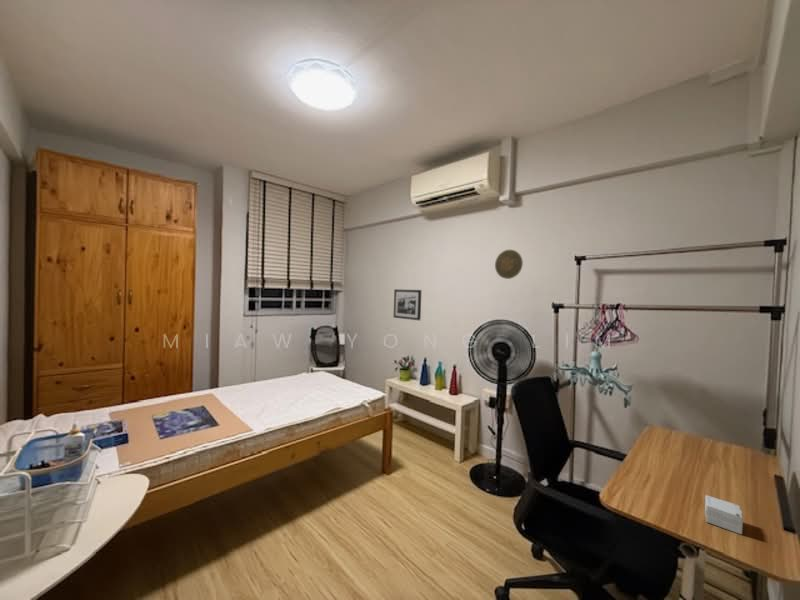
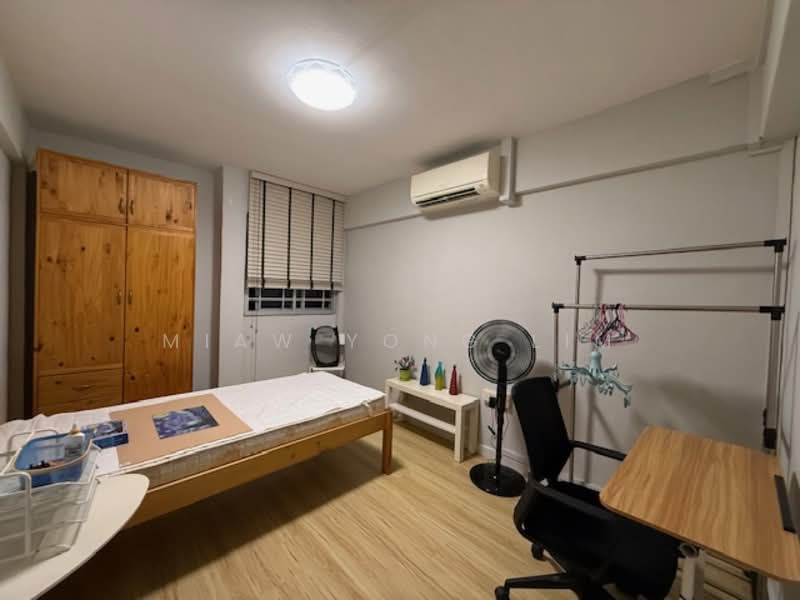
- picture frame [393,288,422,321]
- small box [704,494,744,535]
- decorative plate [494,249,524,280]
